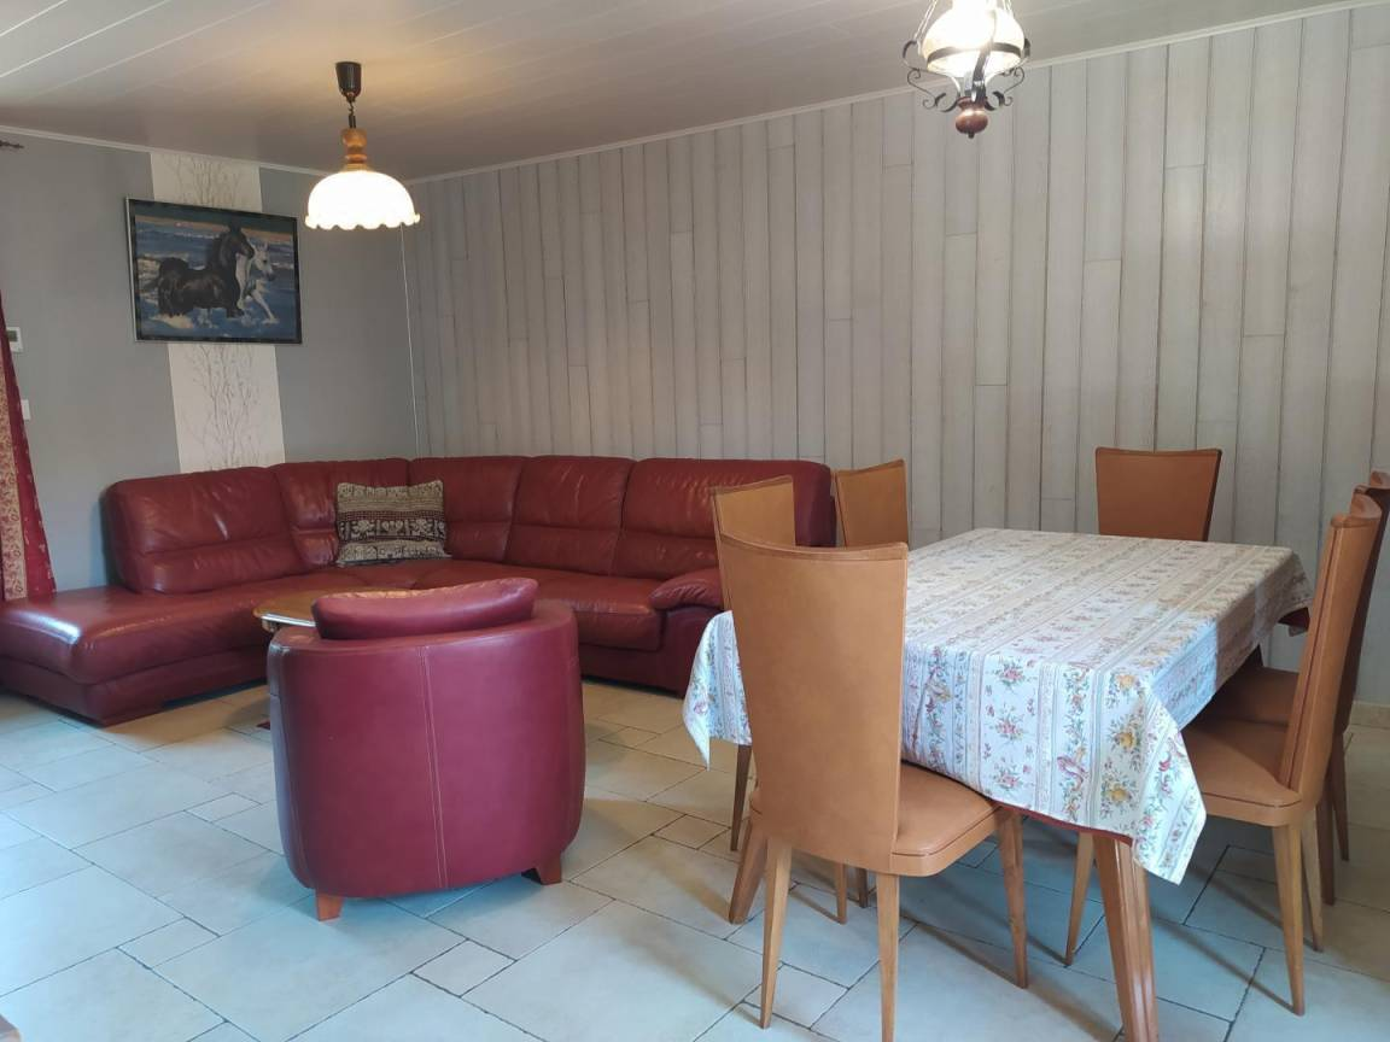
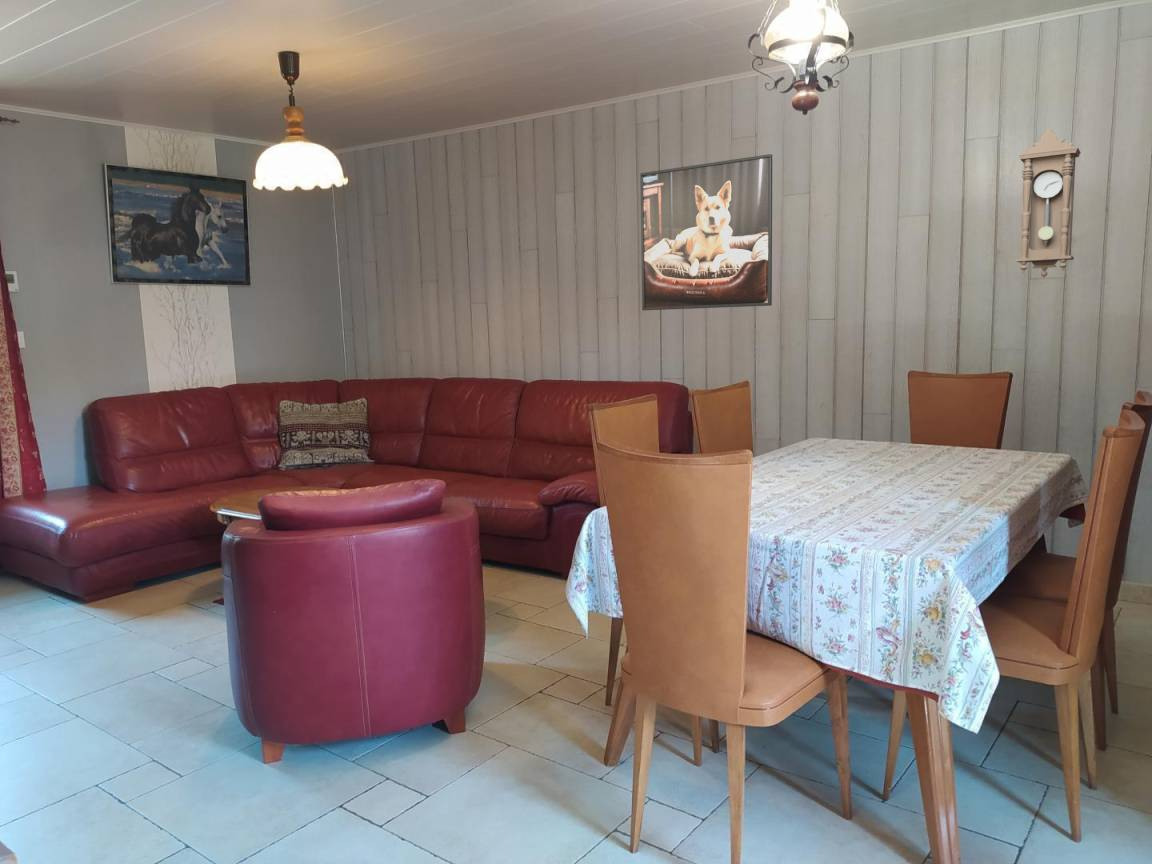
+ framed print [639,153,773,311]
+ pendulum clock [1015,127,1082,279]
